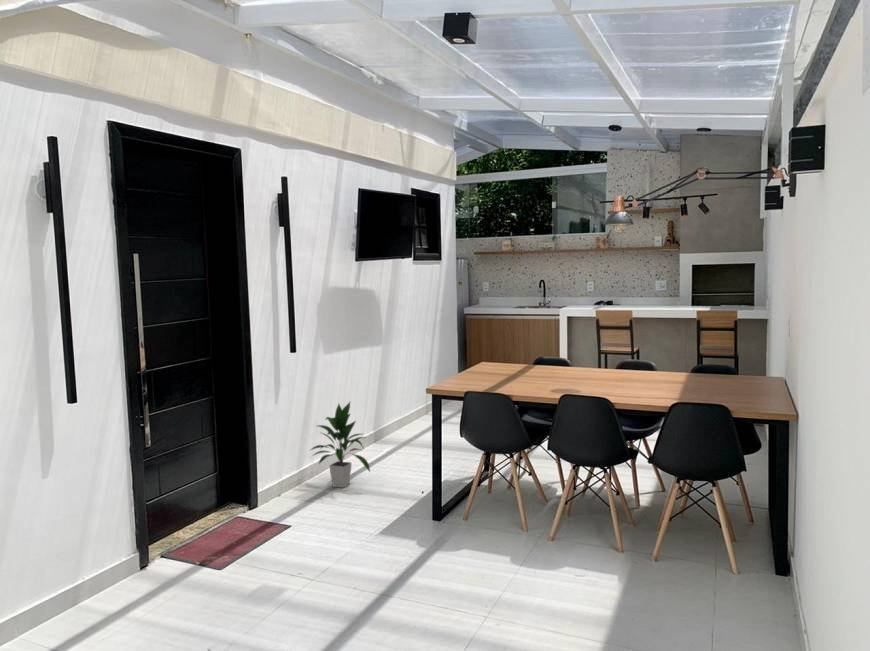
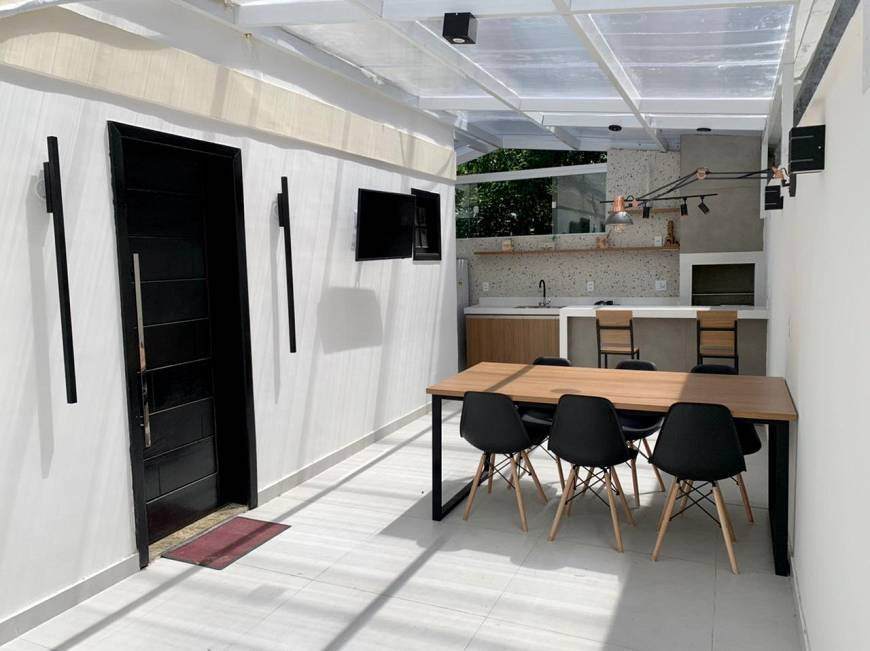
- indoor plant [308,401,372,489]
